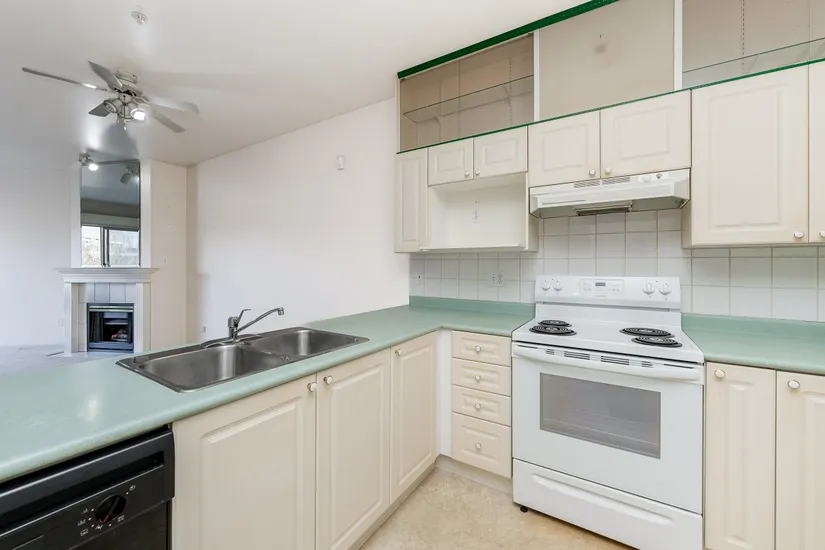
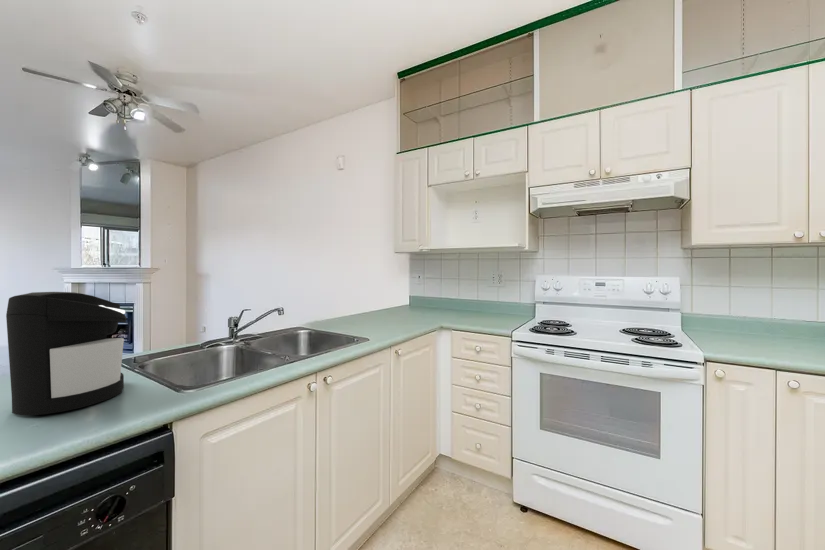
+ coffee maker [5,291,128,416]
